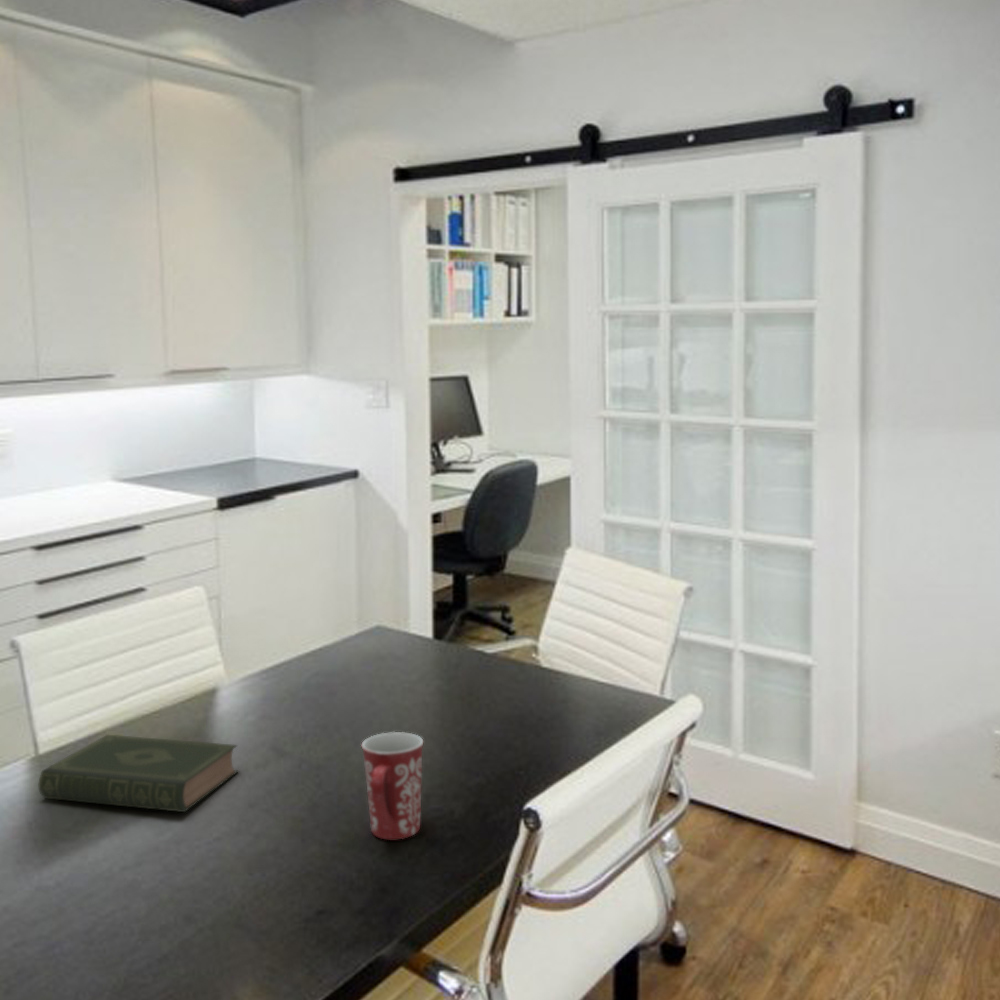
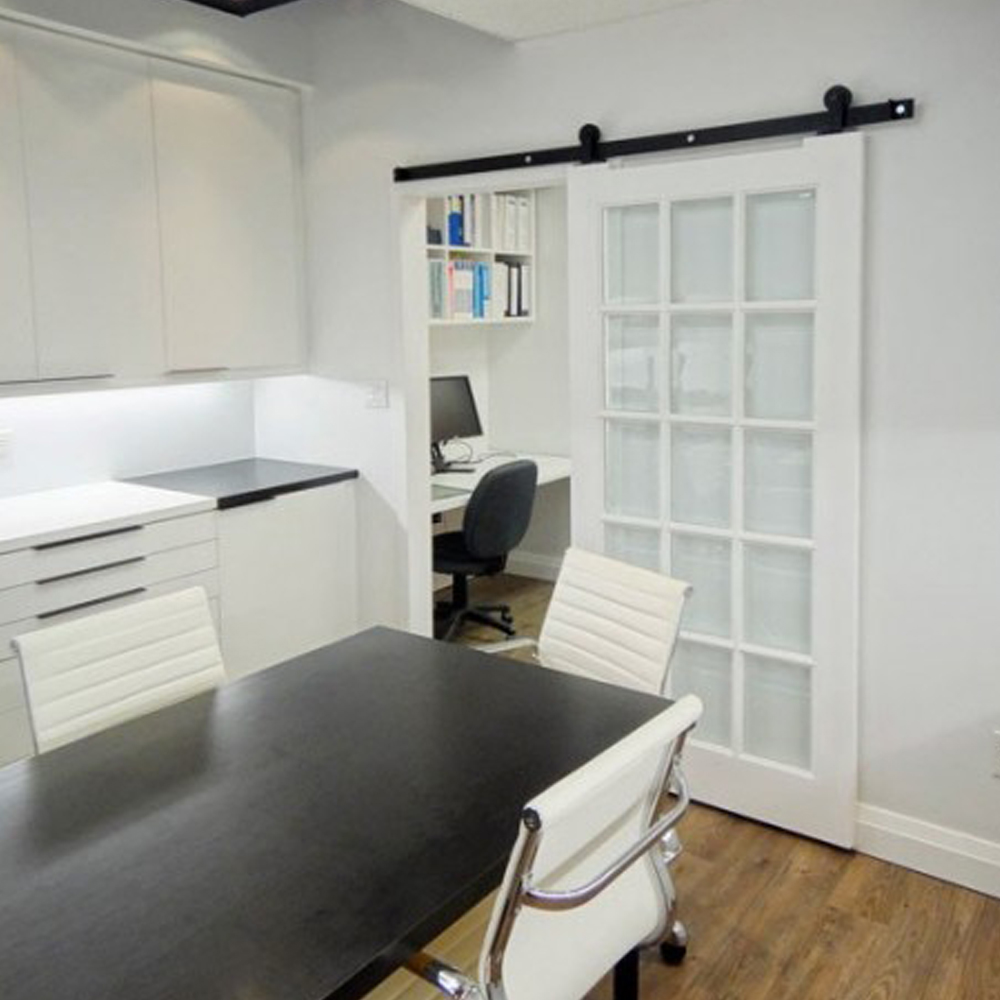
- book [38,734,240,813]
- mug [360,731,424,840]
